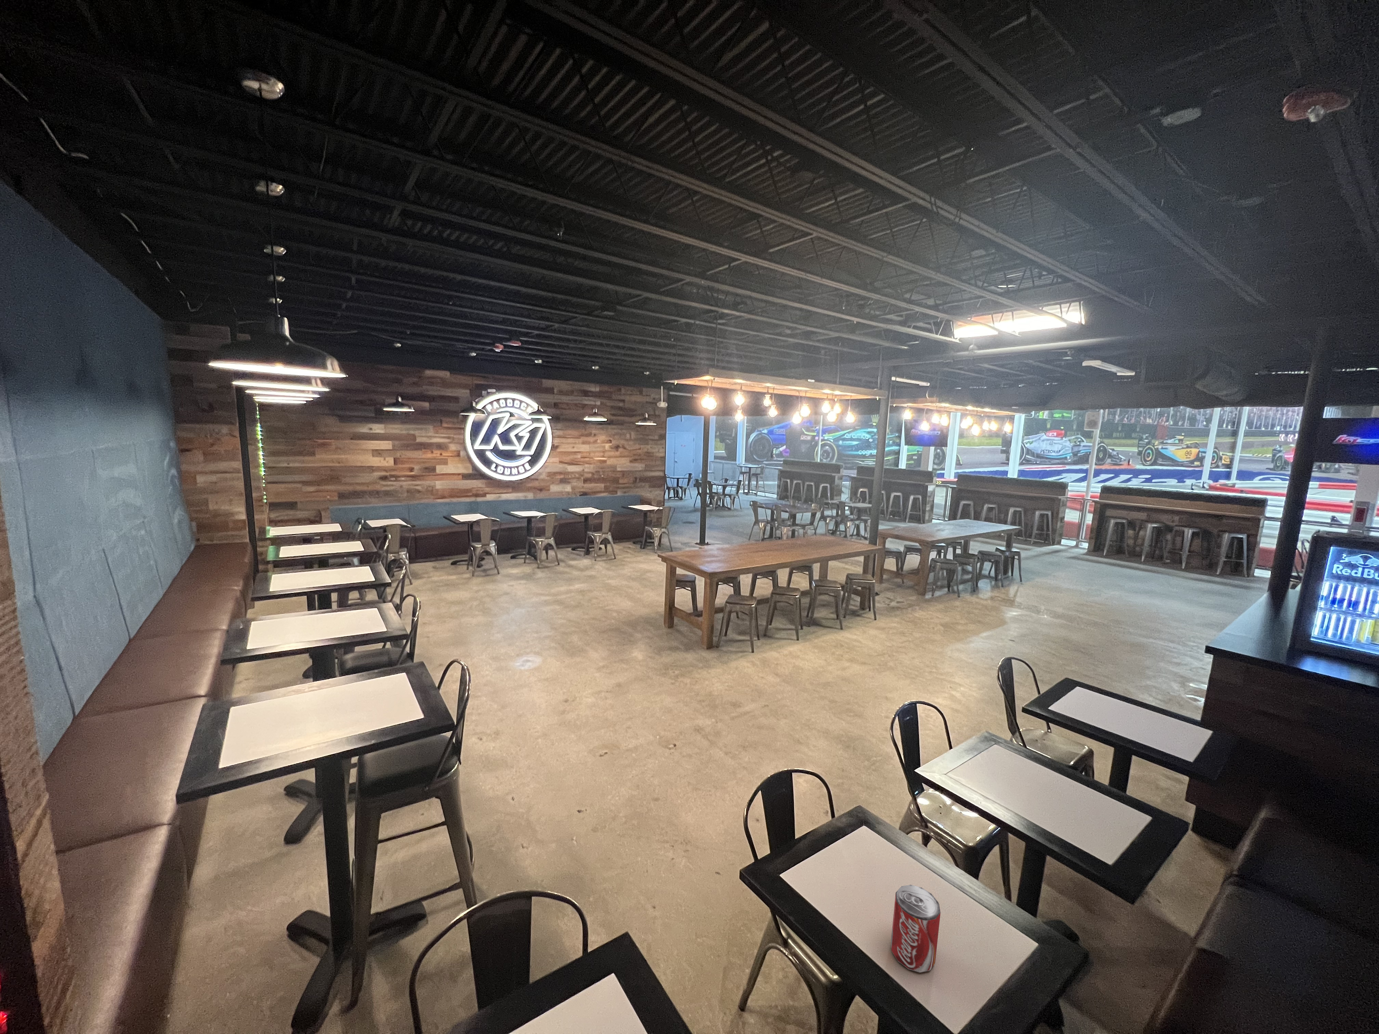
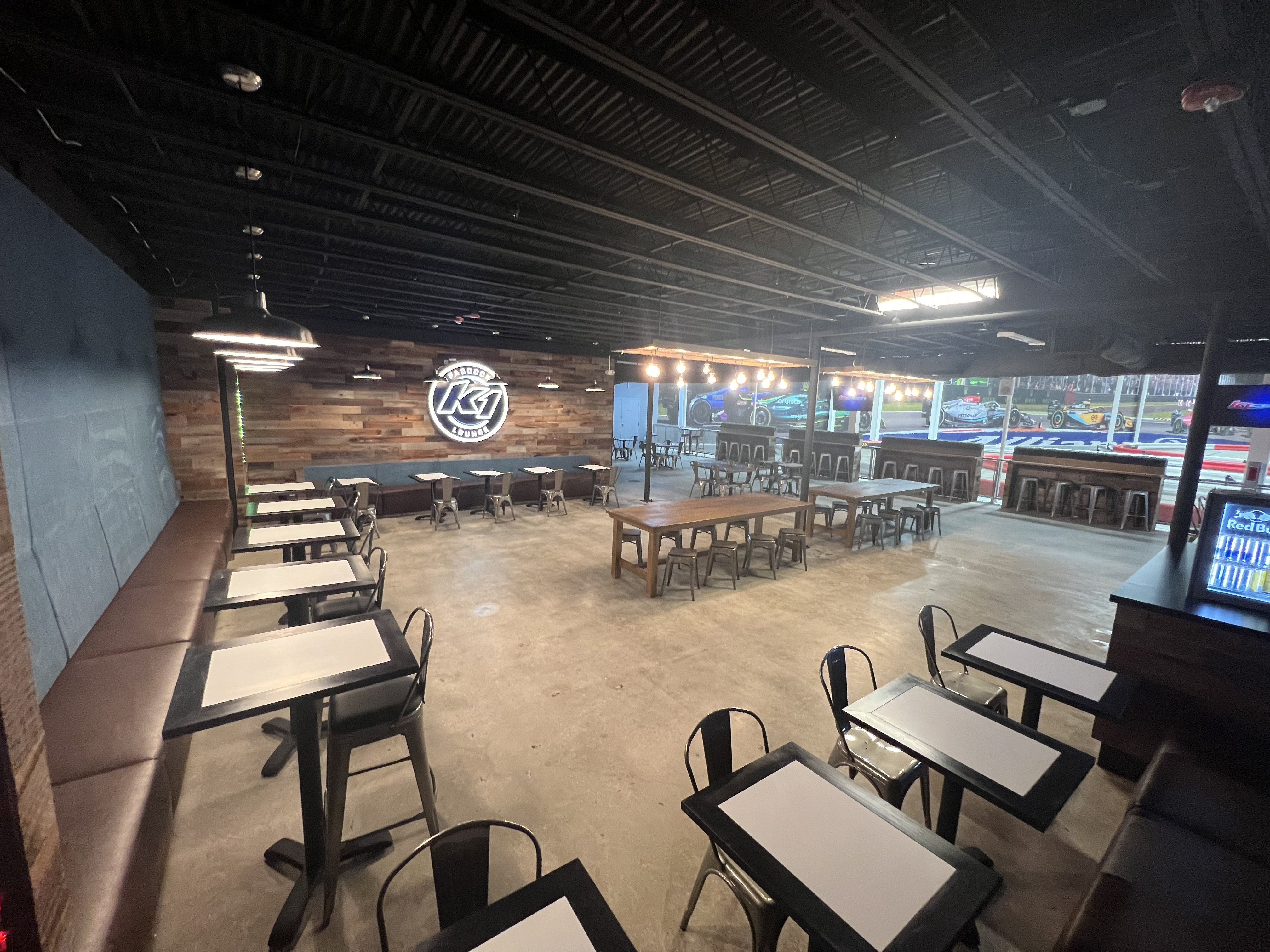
- soda can [890,884,941,973]
